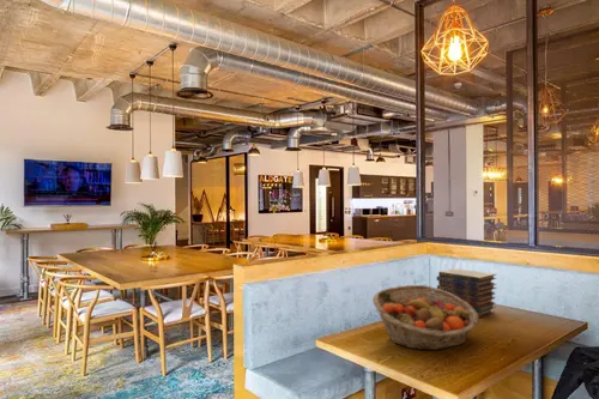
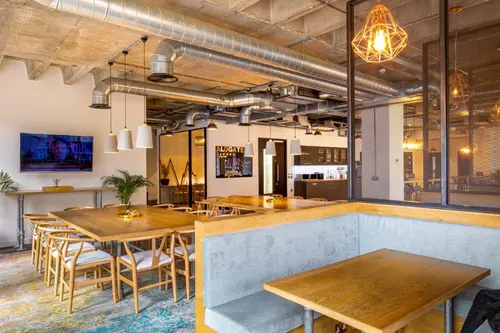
- book stack [436,267,497,319]
- fruit basket [371,284,479,351]
